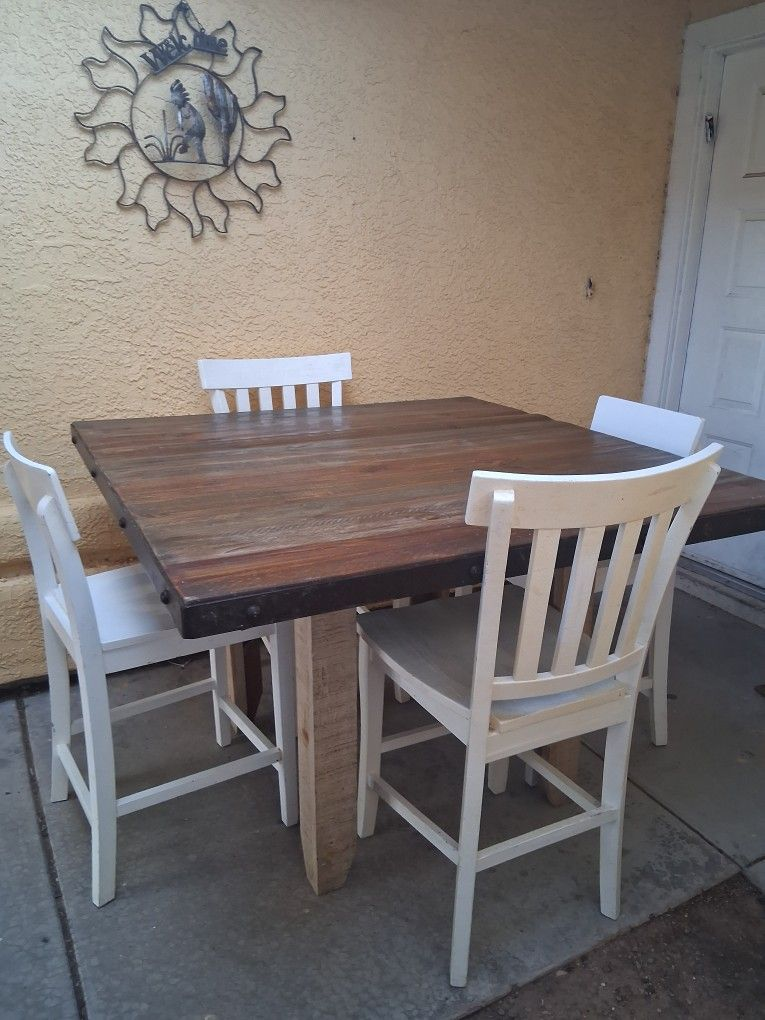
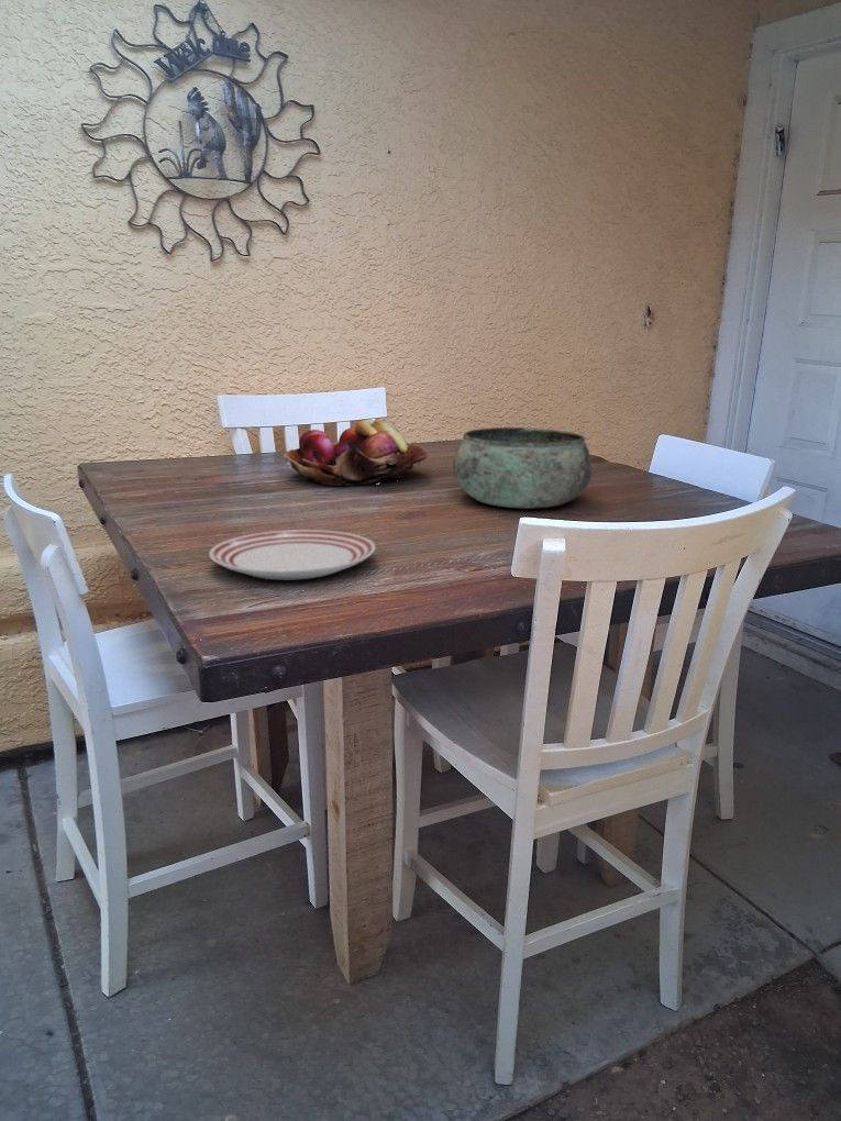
+ fruit basket [283,419,429,487]
+ dinner plate [208,529,377,580]
+ bowl [452,426,593,509]
